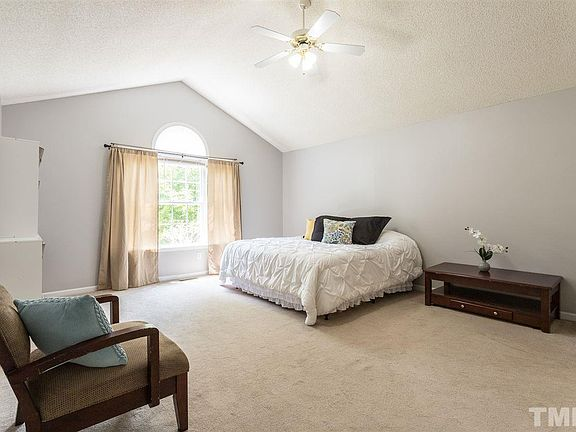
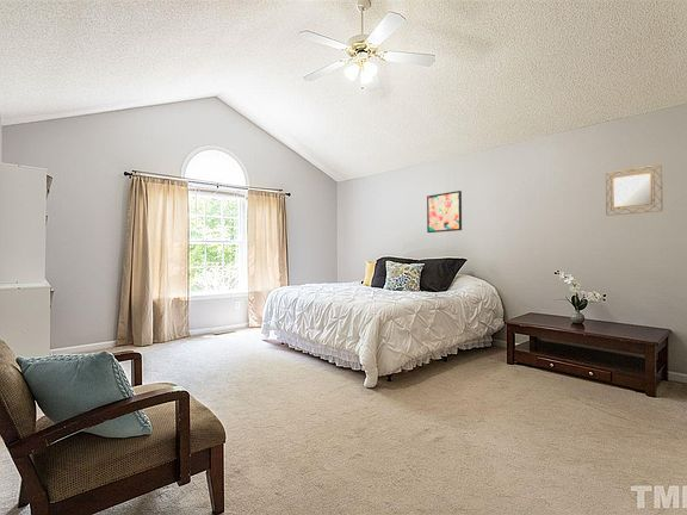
+ wall art [426,190,463,234]
+ home mirror [605,163,663,217]
